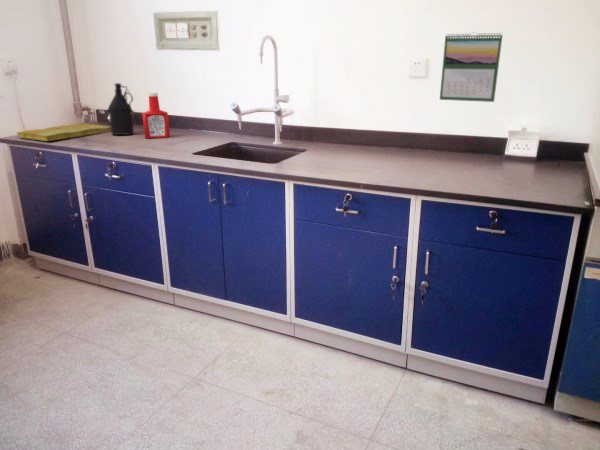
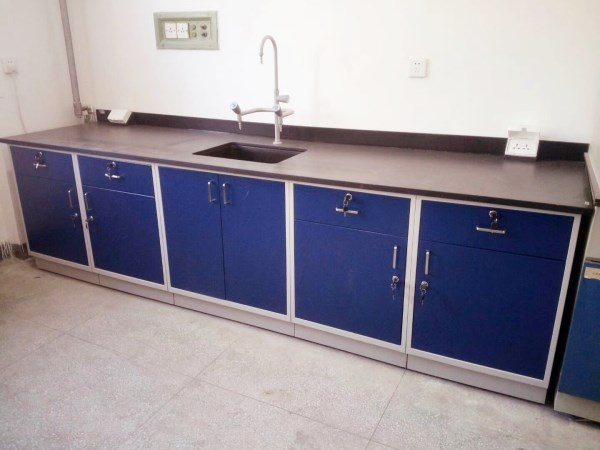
- calendar [439,31,504,103]
- bottle [106,82,135,136]
- cutting board [16,122,111,142]
- soap bottle [141,92,171,139]
